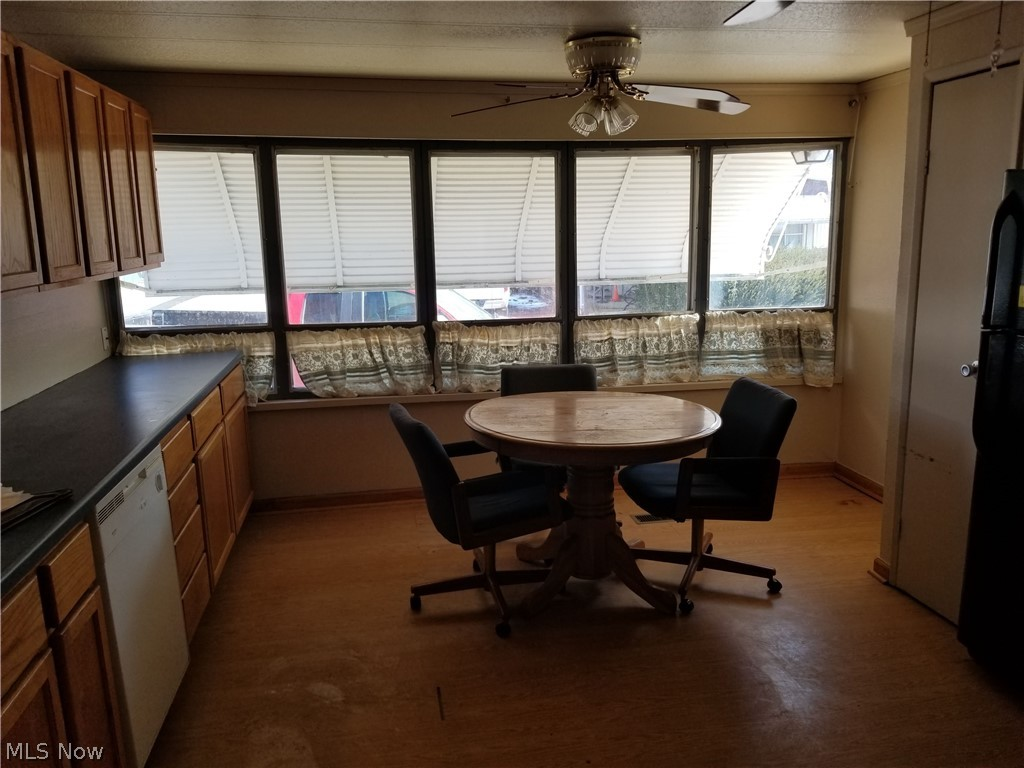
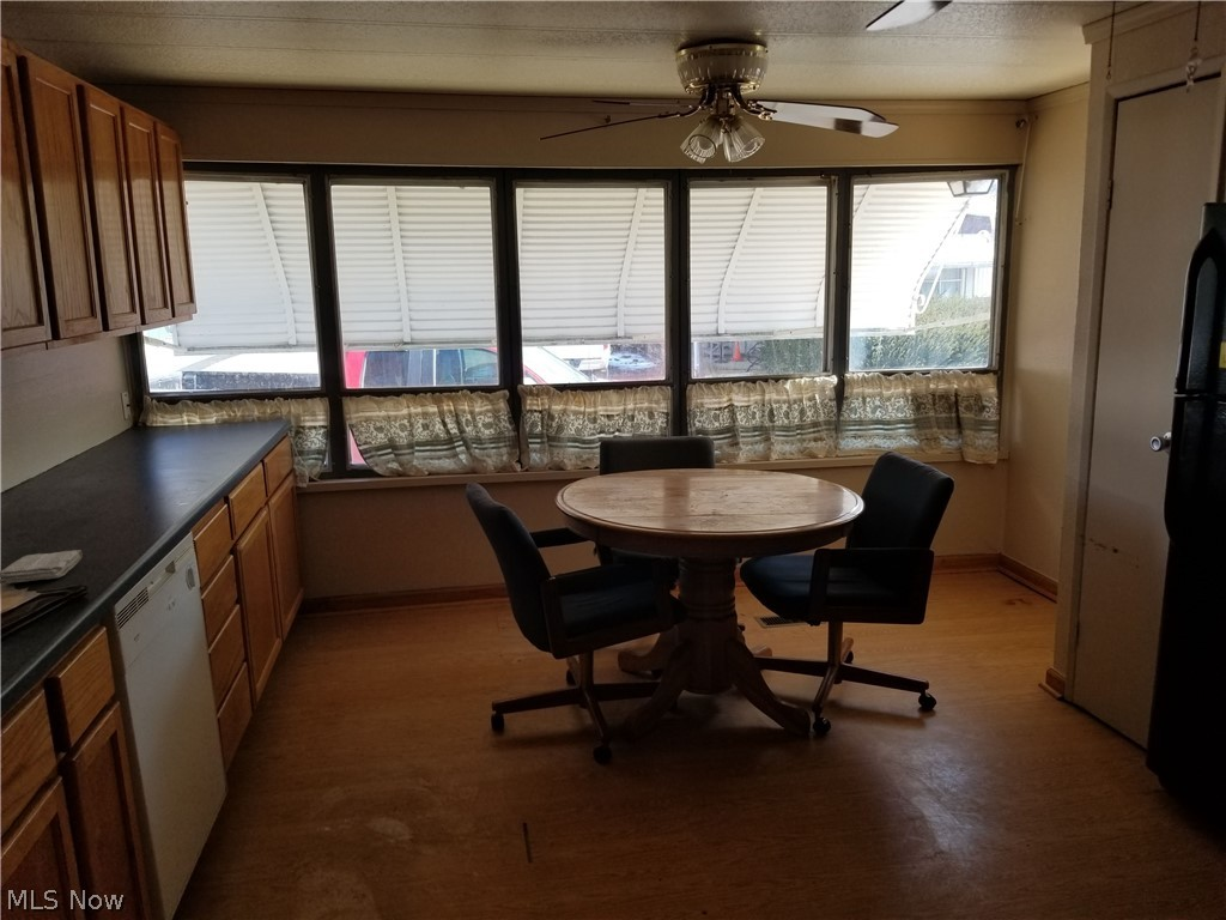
+ washcloth [0,549,83,585]
